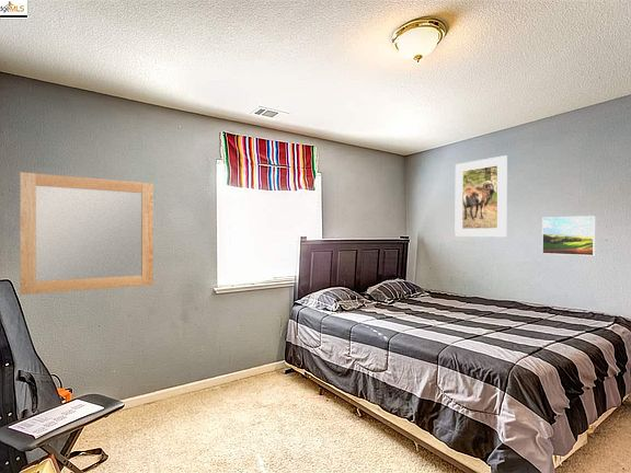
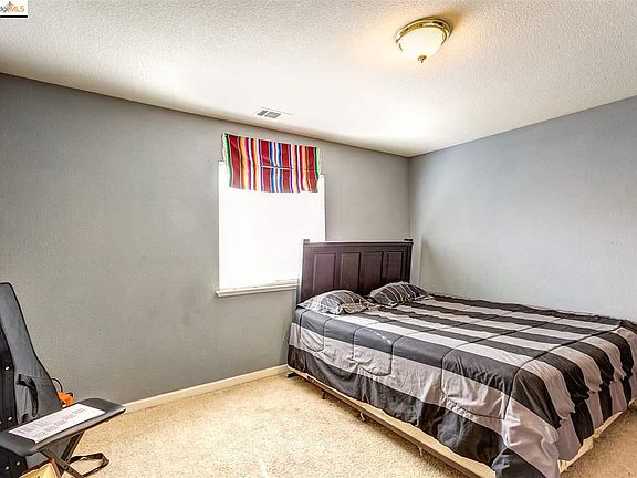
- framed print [541,215,596,257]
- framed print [454,154,508,238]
- home mirror [19,171,154,296]
